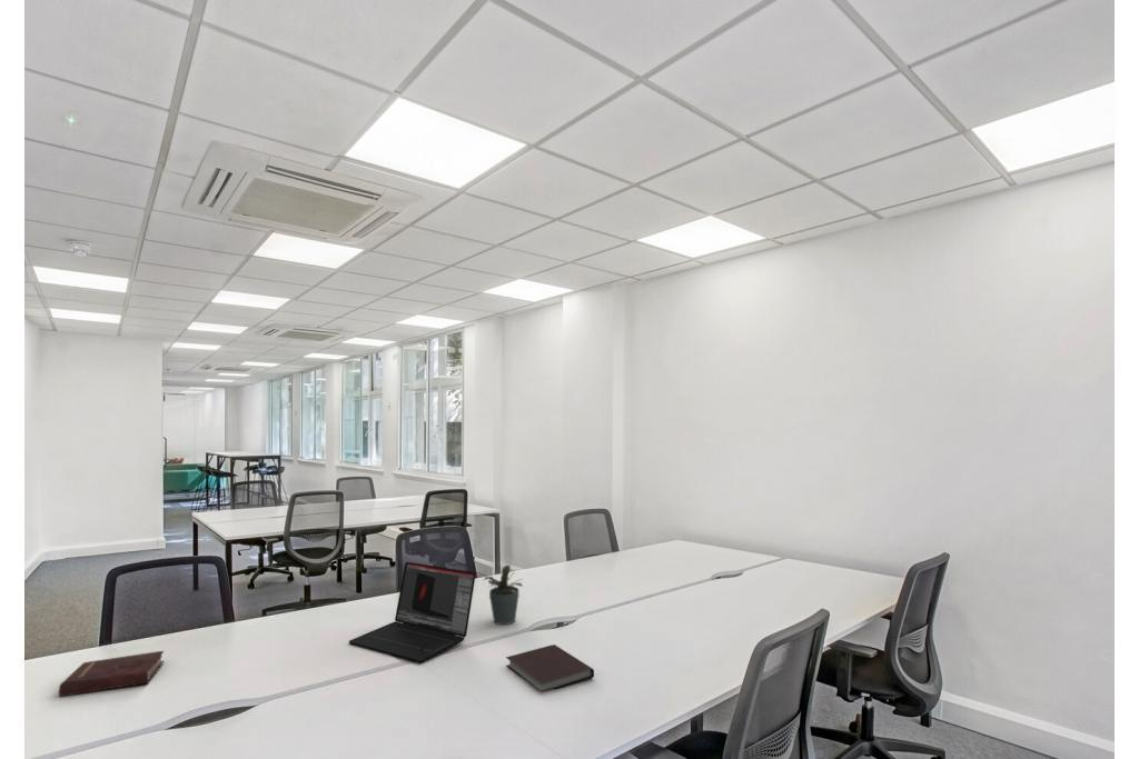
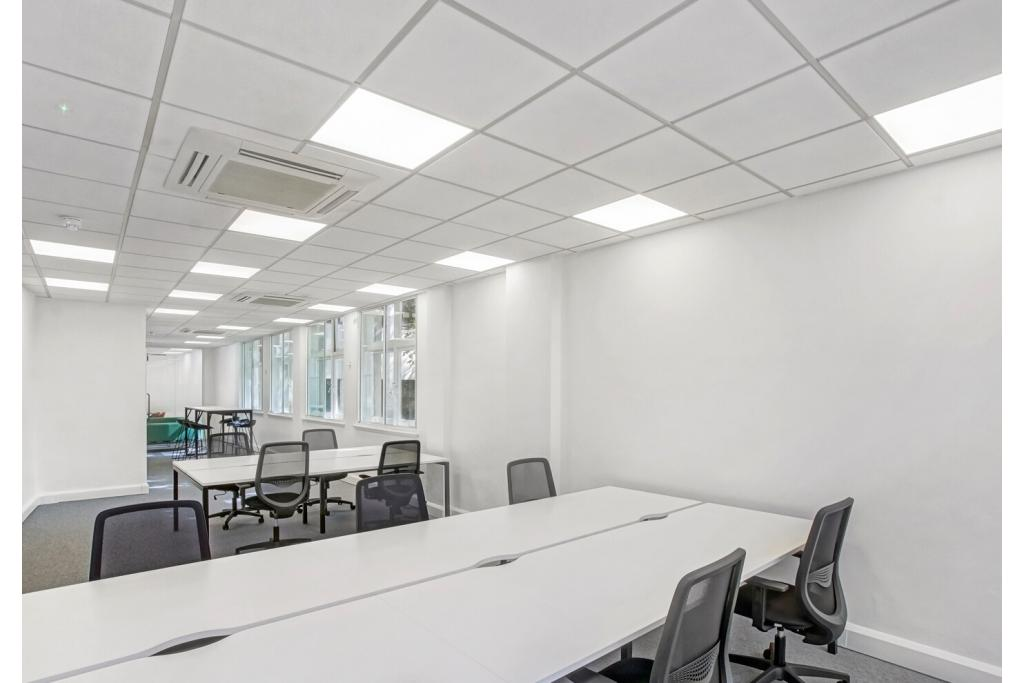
- hardback book [58,650,166,698]
- potted plant [483,563,524,626]
- notebook [505,643,595,692]
- laptop [348,561,476,665]
